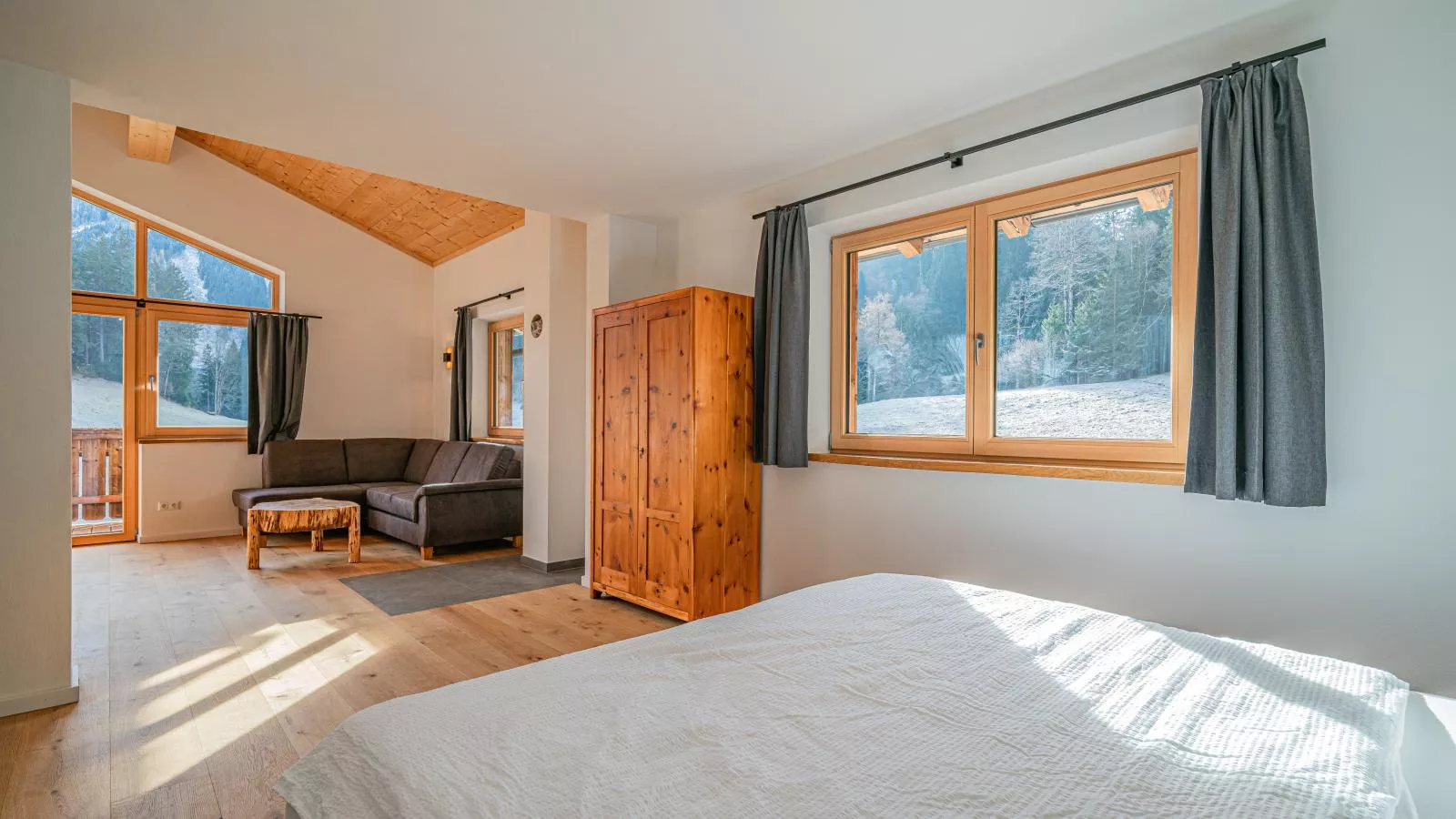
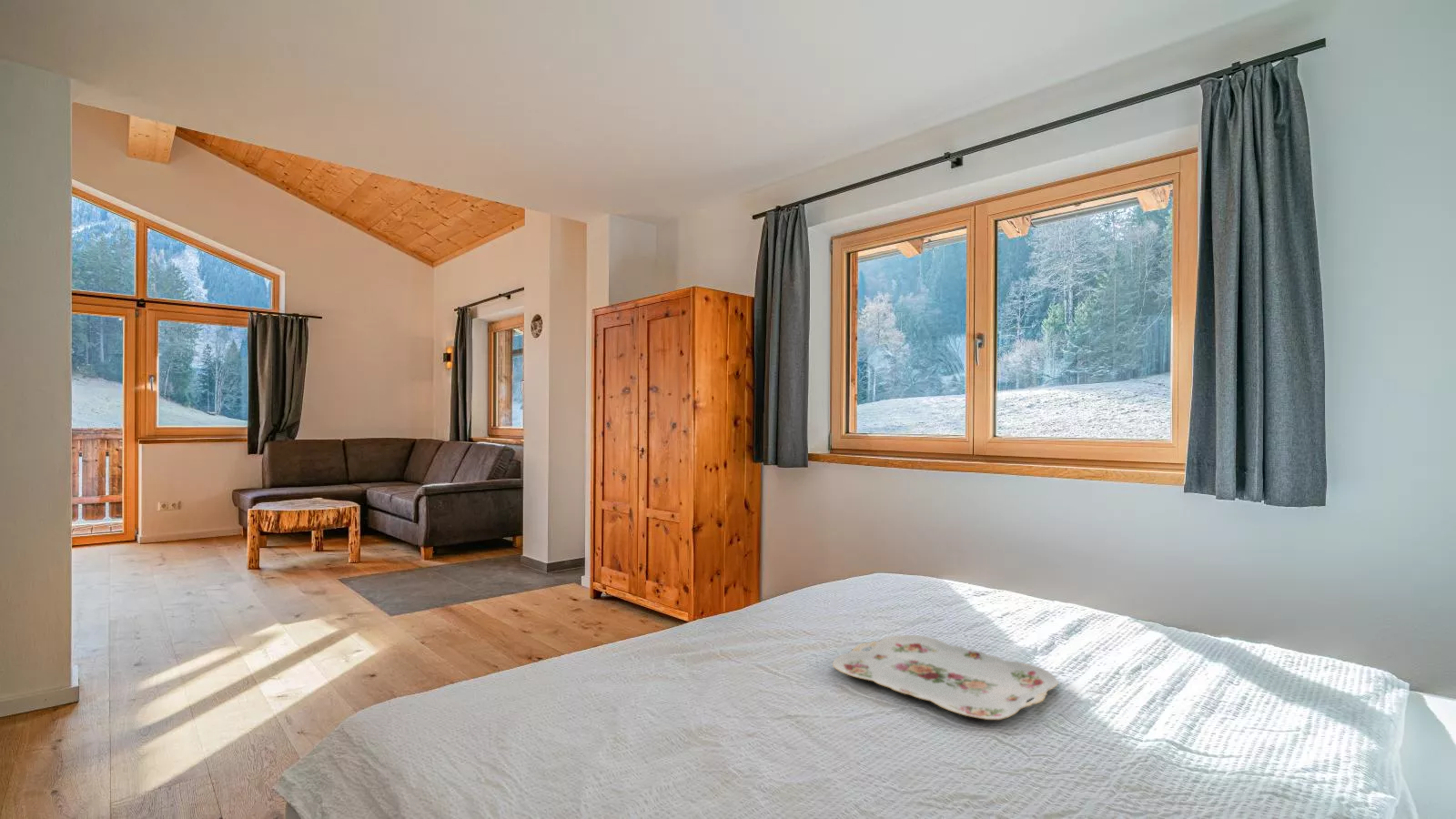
+ serving tray [832,634,1059,721]
